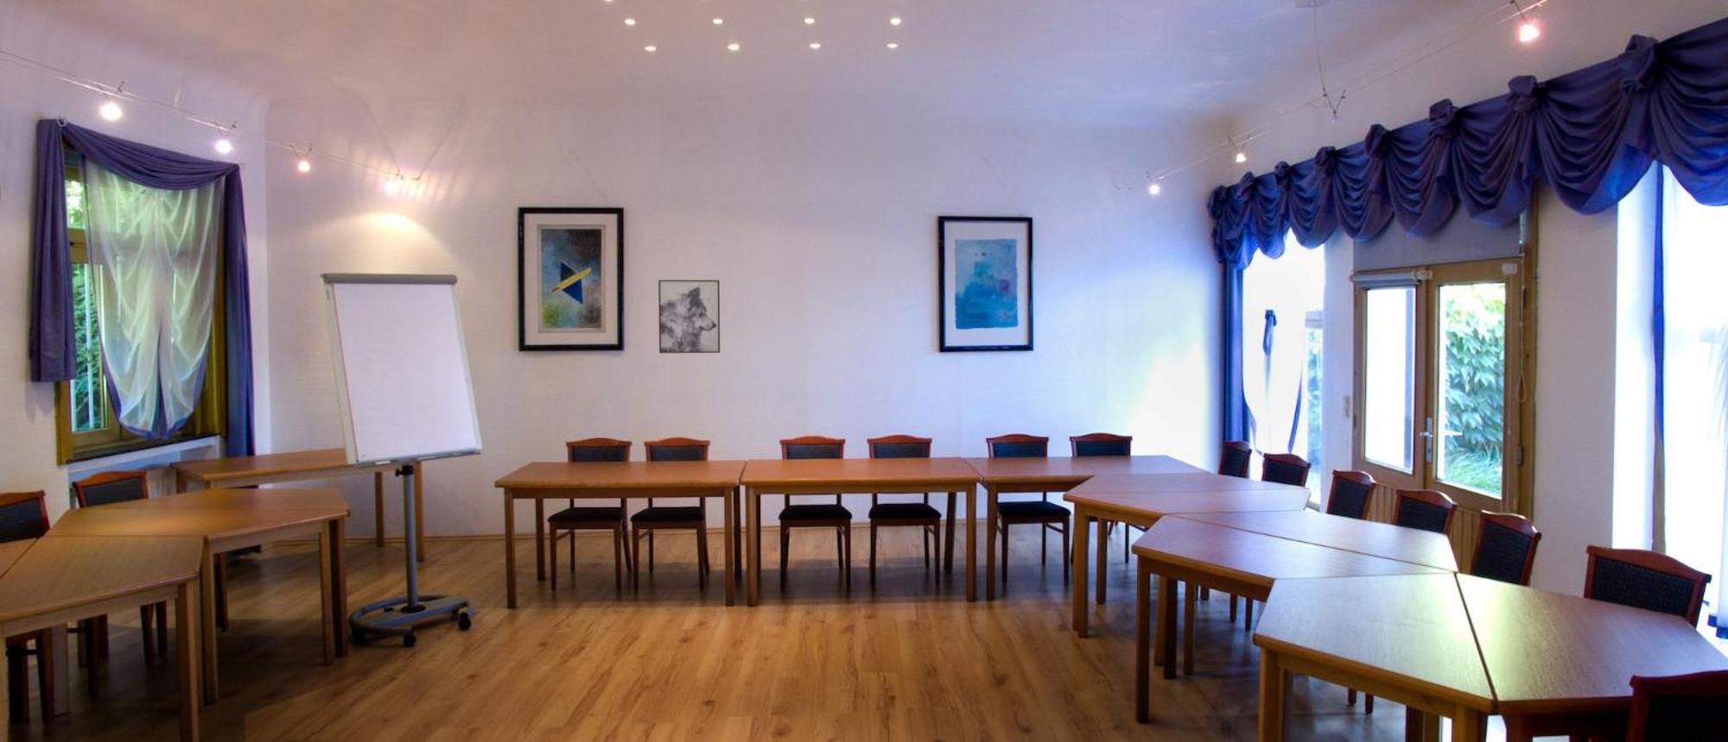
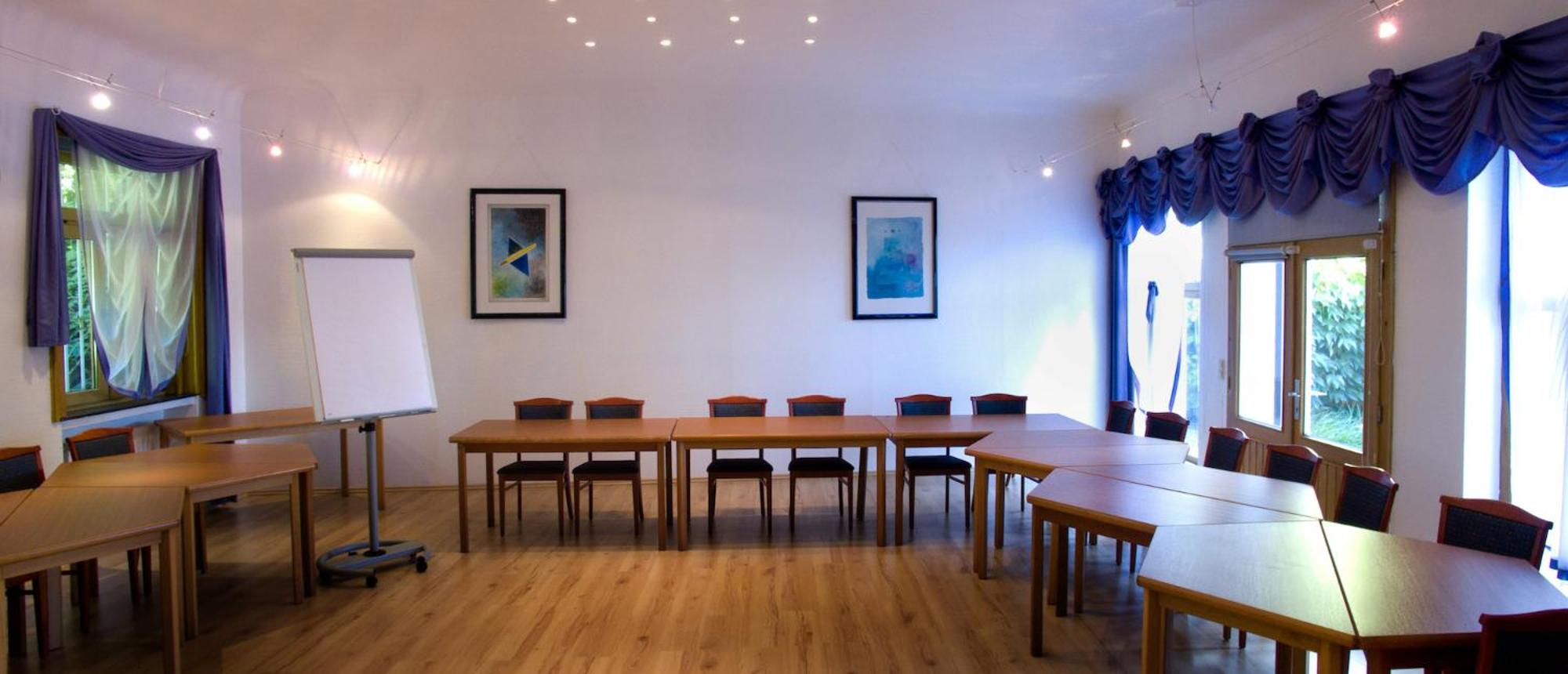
- wall art [658,280,721,353]
